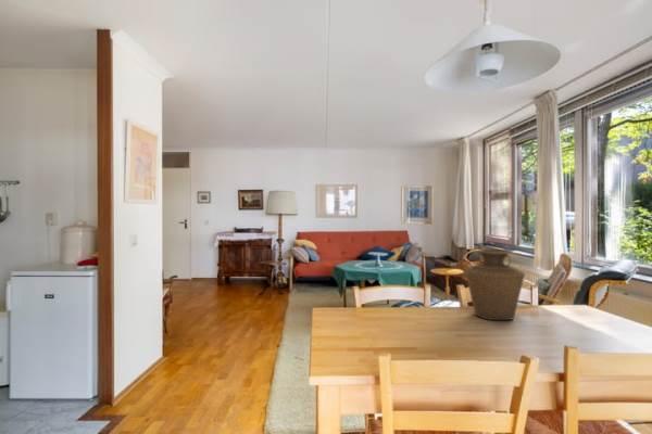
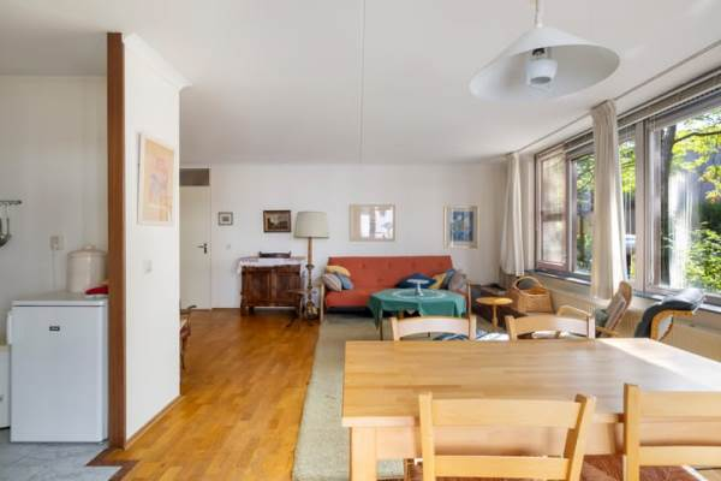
- vase [464,248,526,321]
